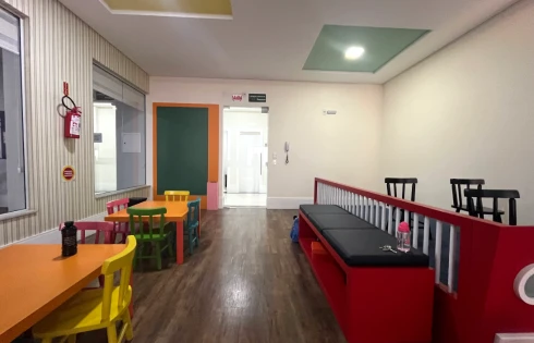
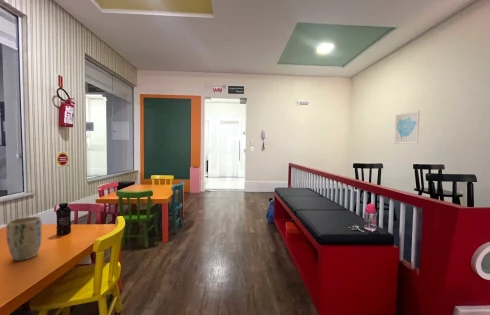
+ plant pot [5,216,43,262]
+ wall art [394,110,420,145]
